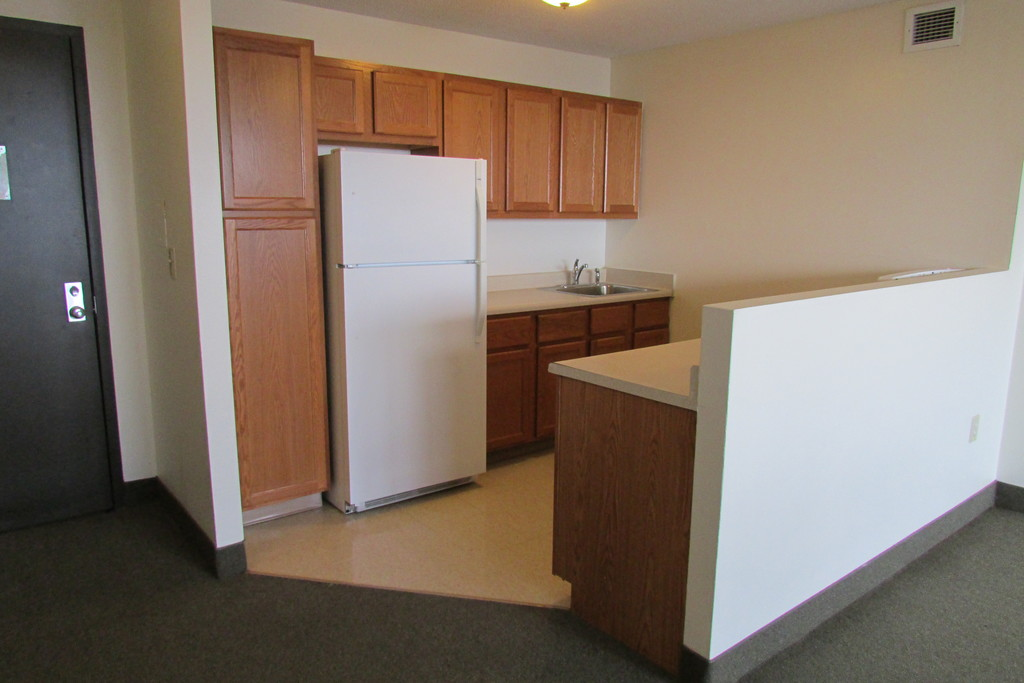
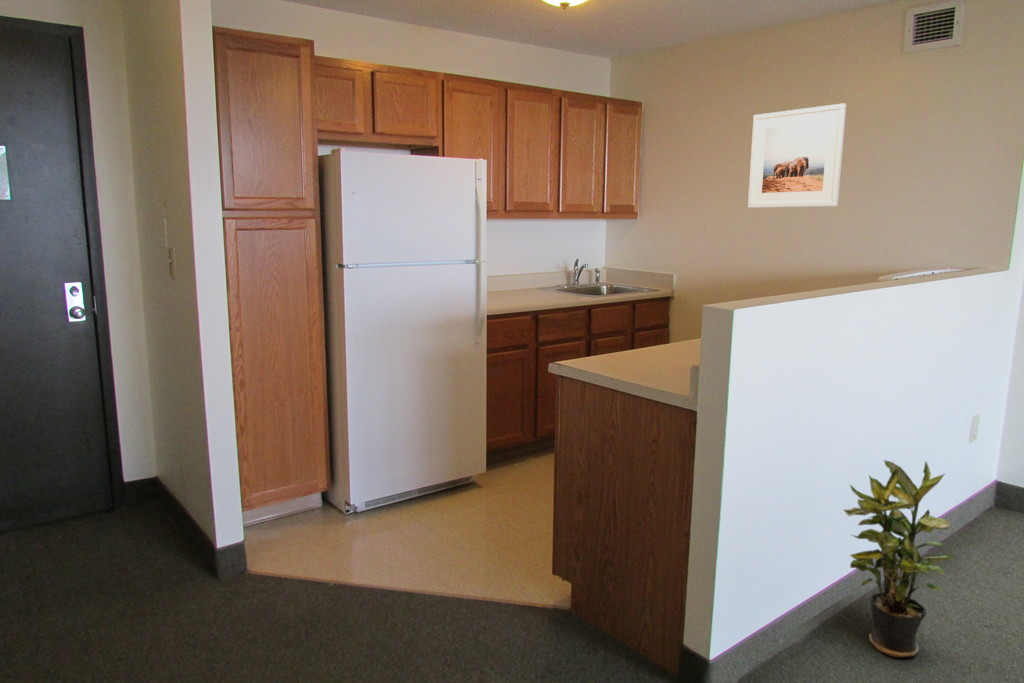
+ potted plant [842,459,957,658]
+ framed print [747,102,847,209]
